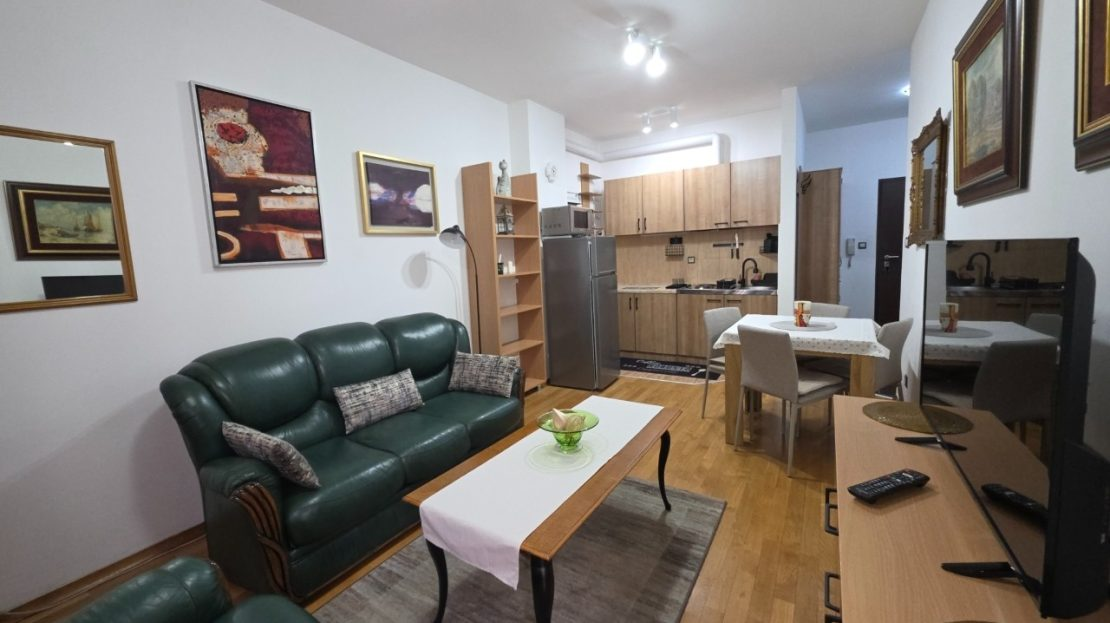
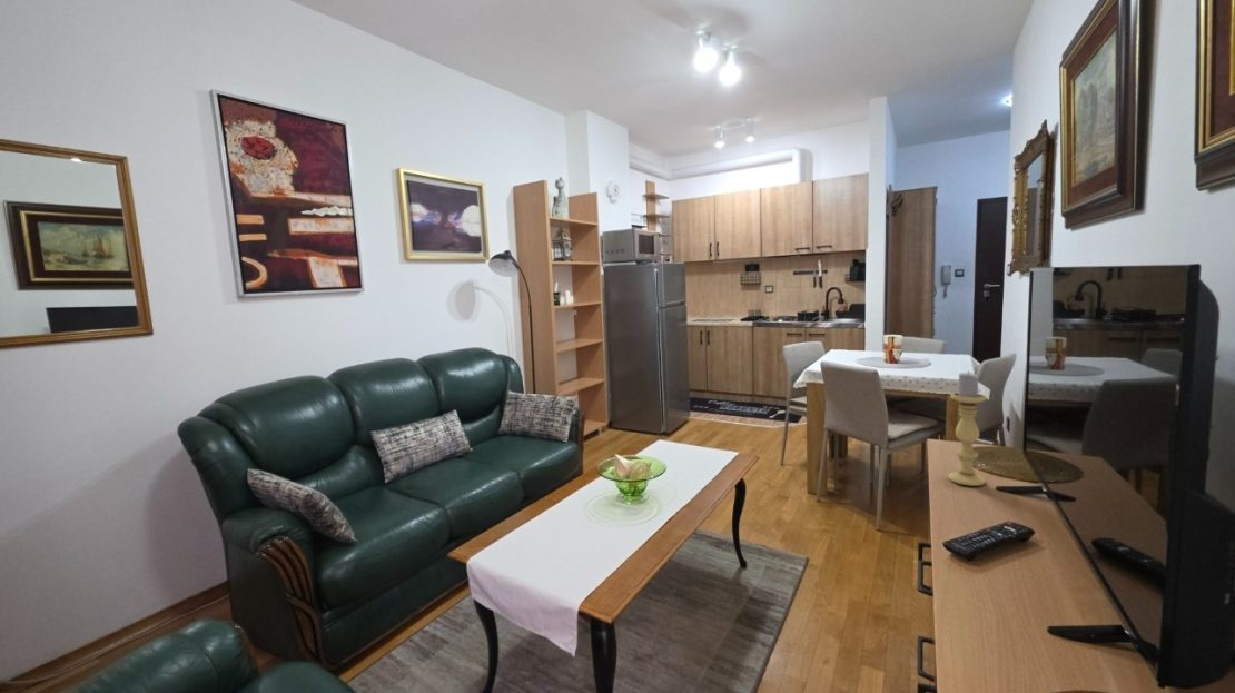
+ candle holder [947,370,987,487]
